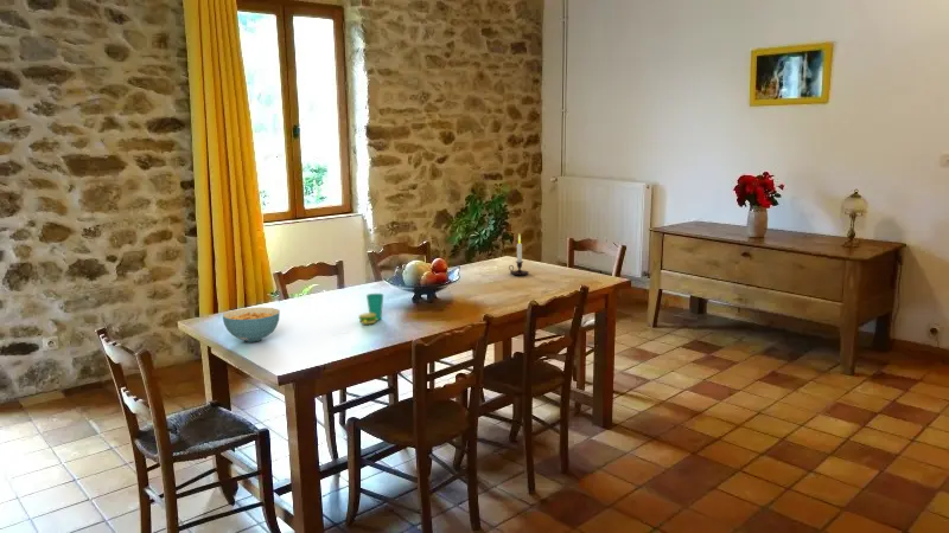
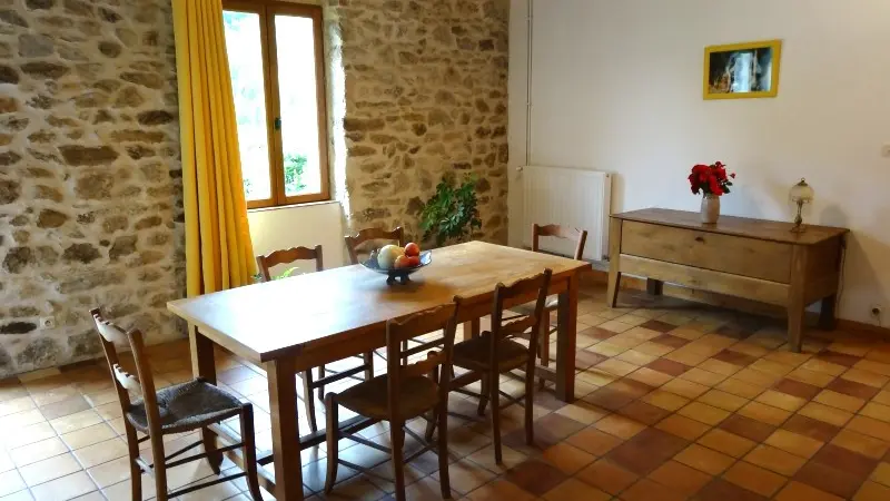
- cup [357,293,384,325]
- candle [508,233,530,276]
- cereal bowl [222,307,281,343]
